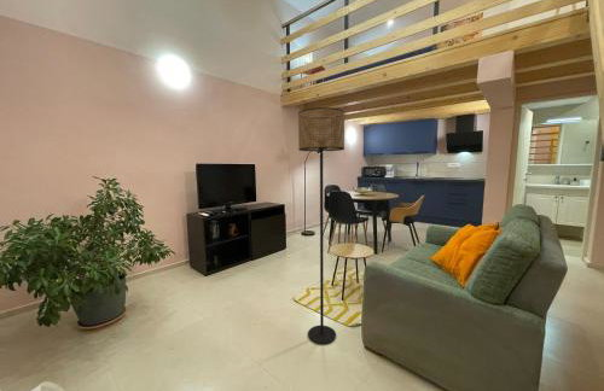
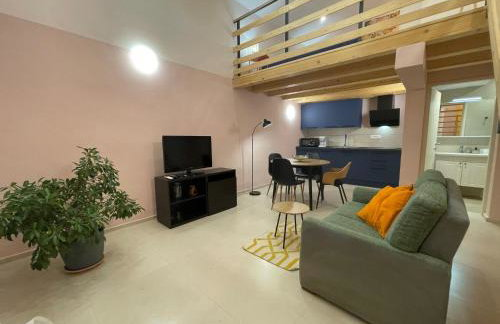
- floor lamp [297,106,345,345]
